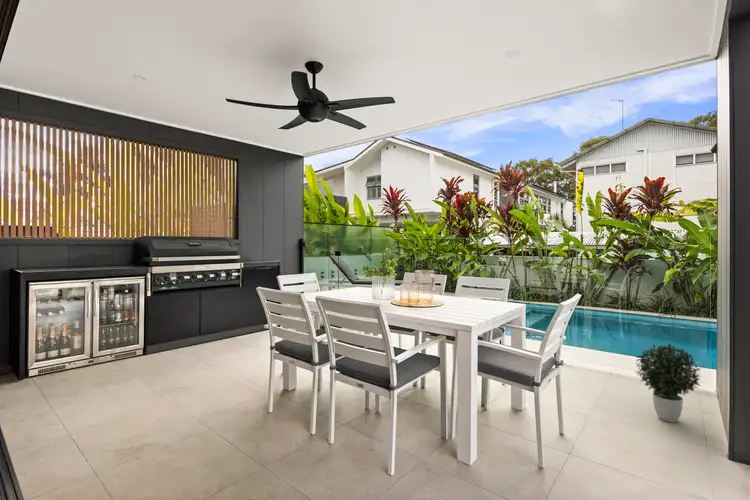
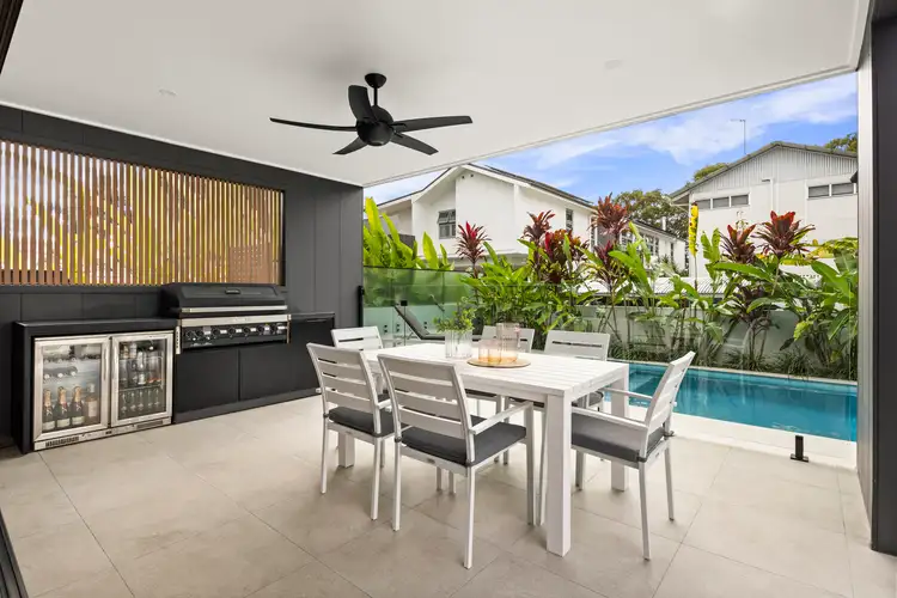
- potted plant [635,343,702,424]
